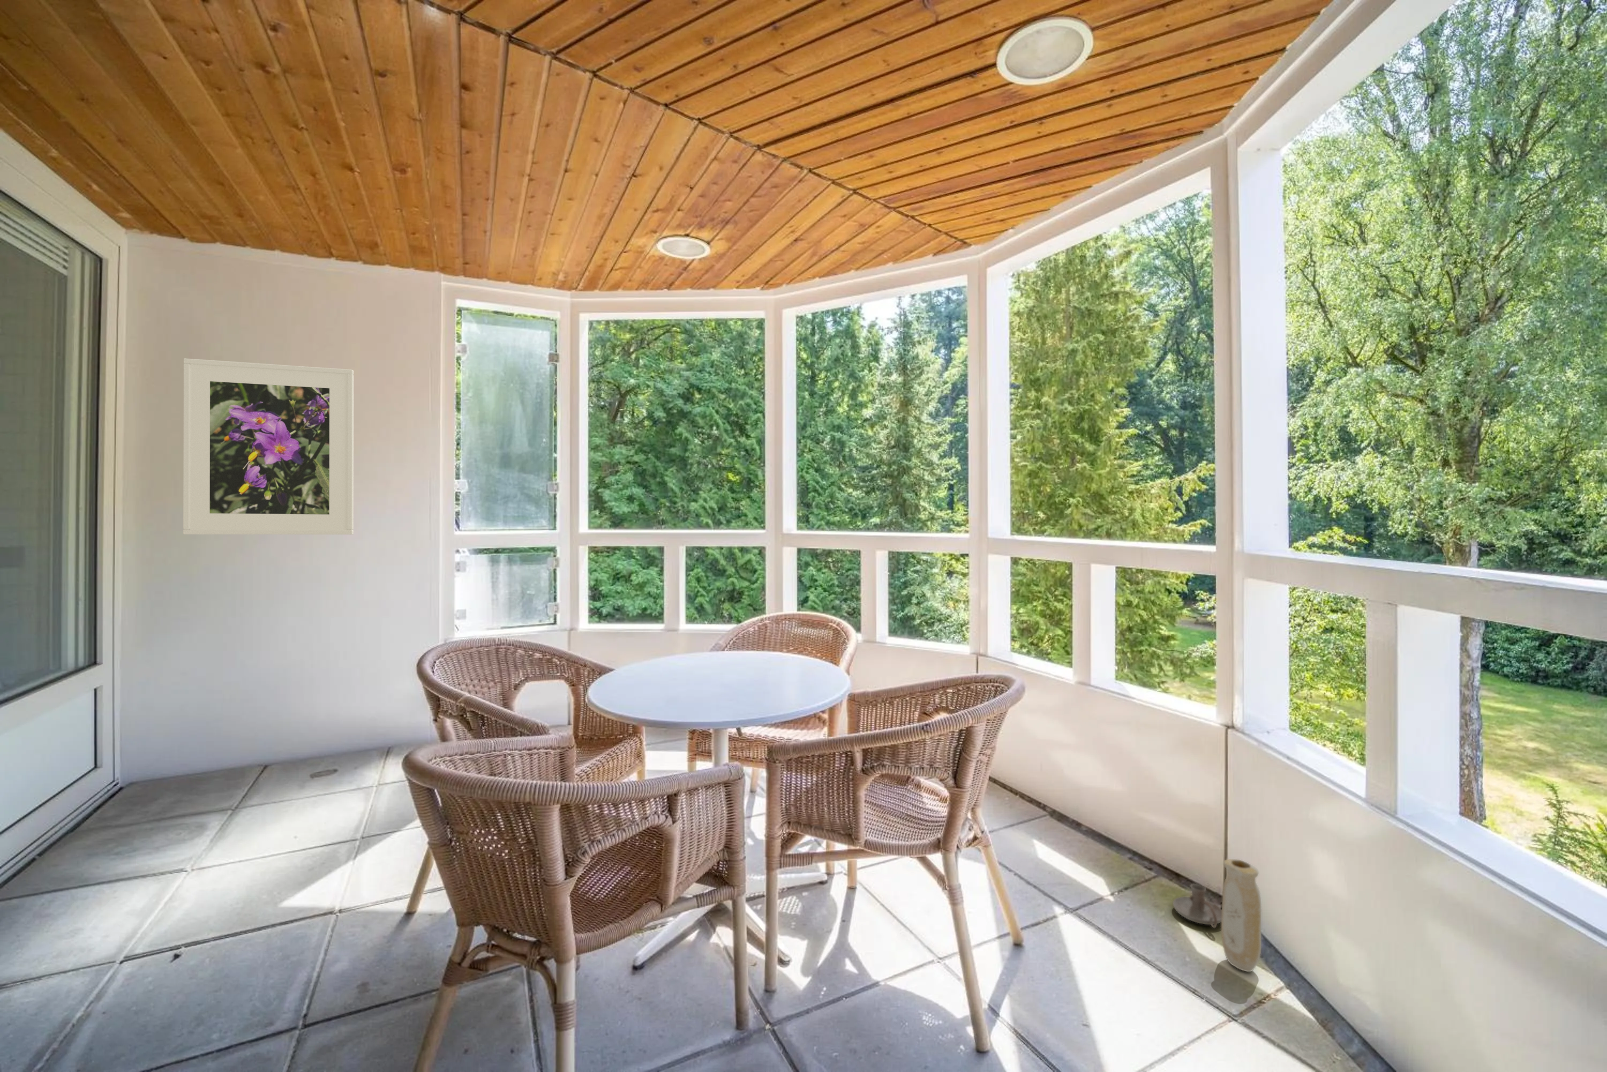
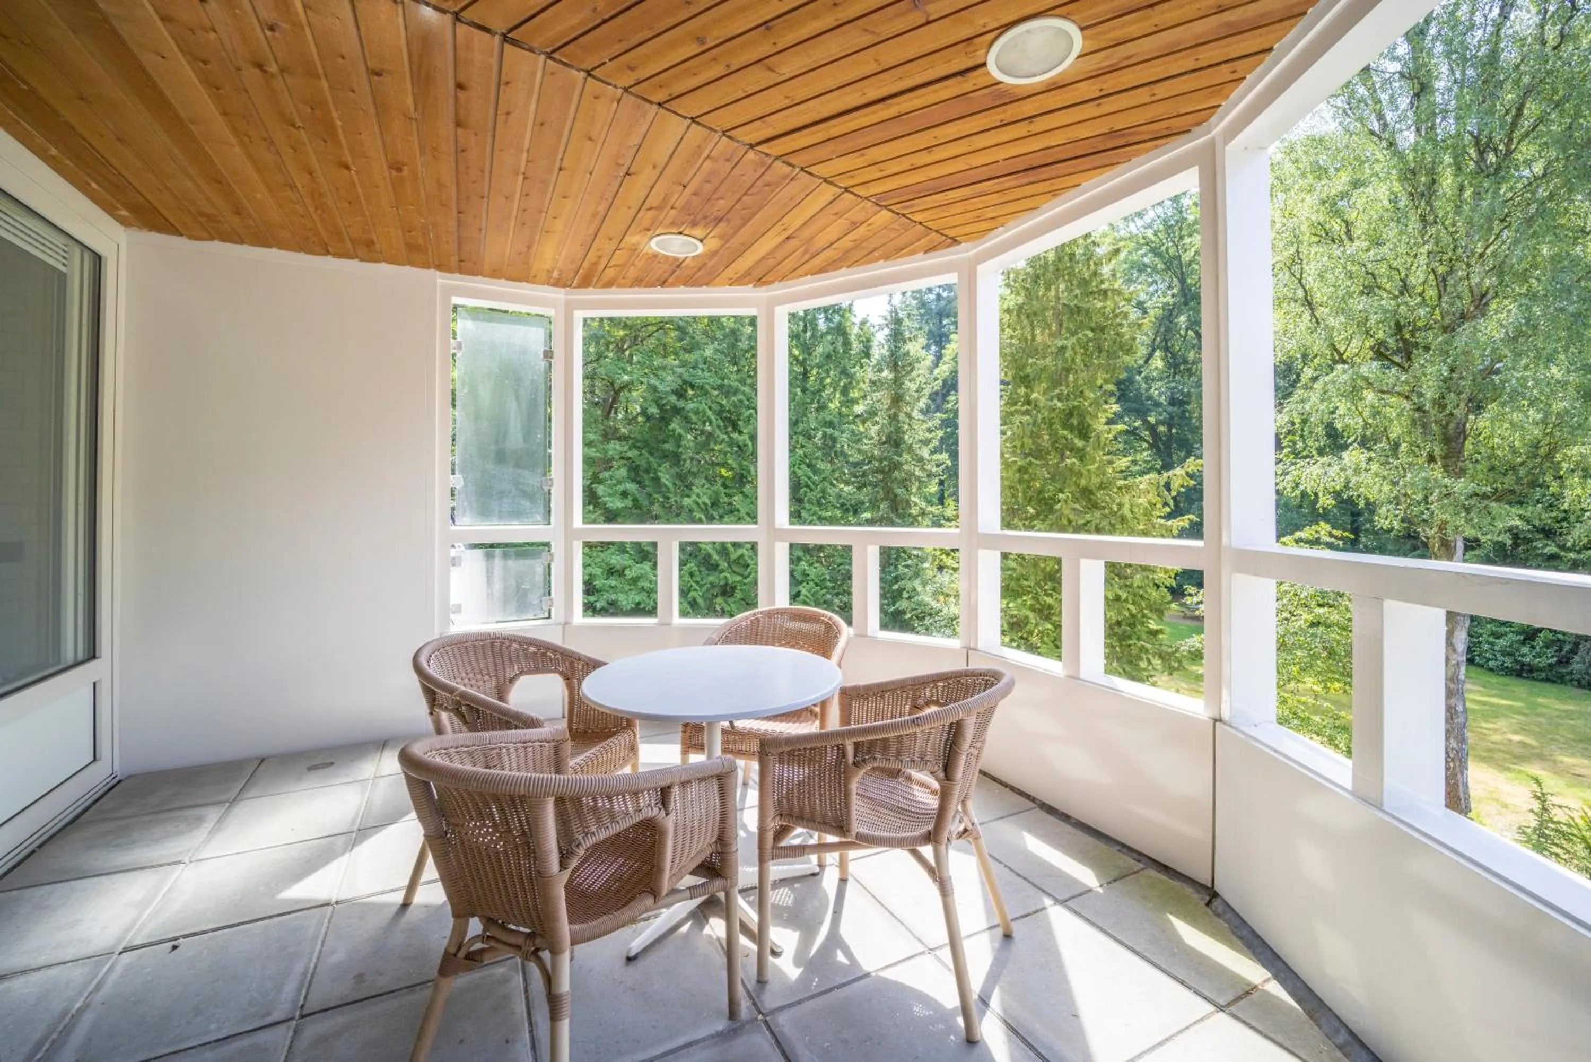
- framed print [183,358,354,535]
- vase [1221,858,1262,973]
- candle holder [1173,883,1222,928]
